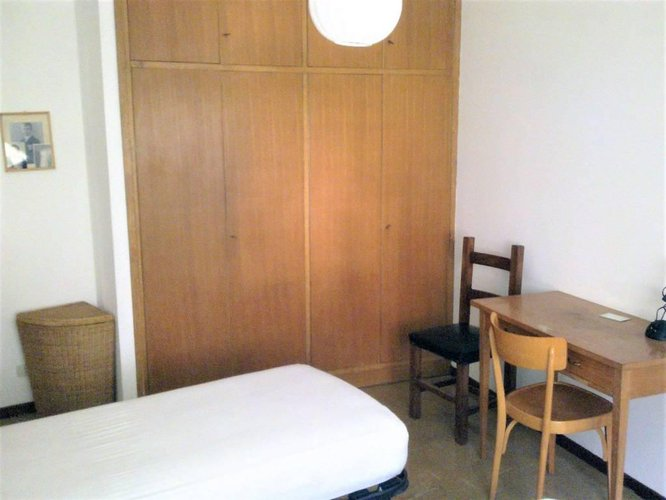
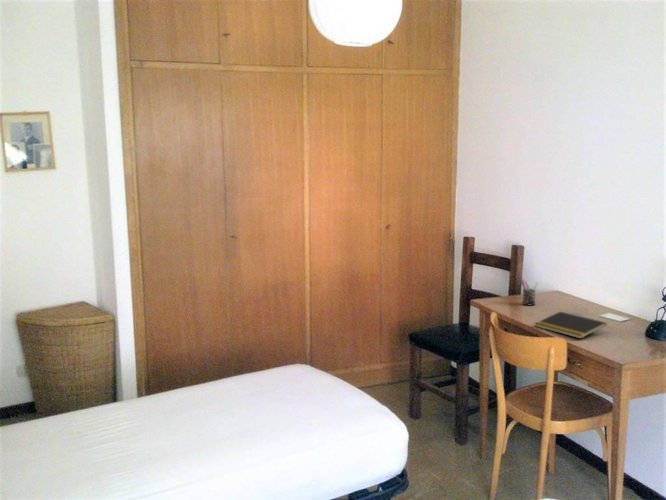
+ notepad [534,311,608,340]
+ pen holder [520,278,539,306]
